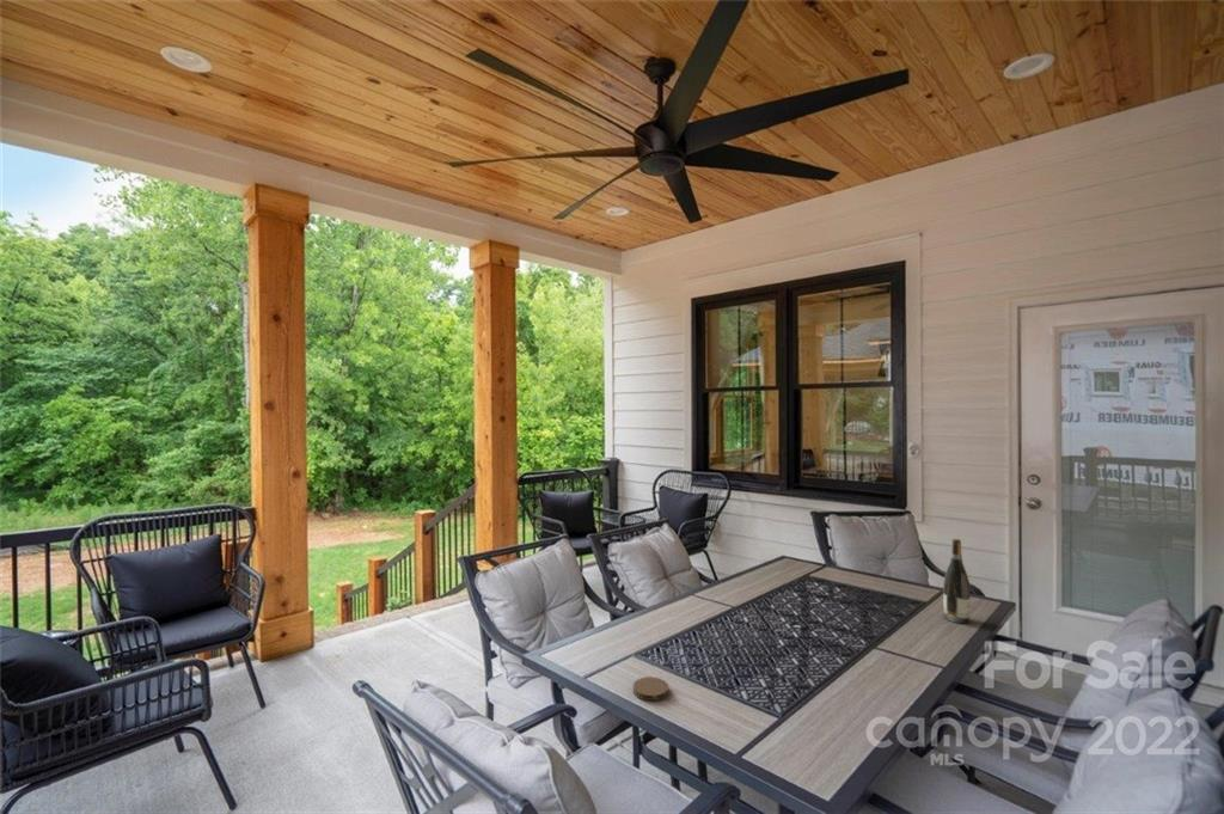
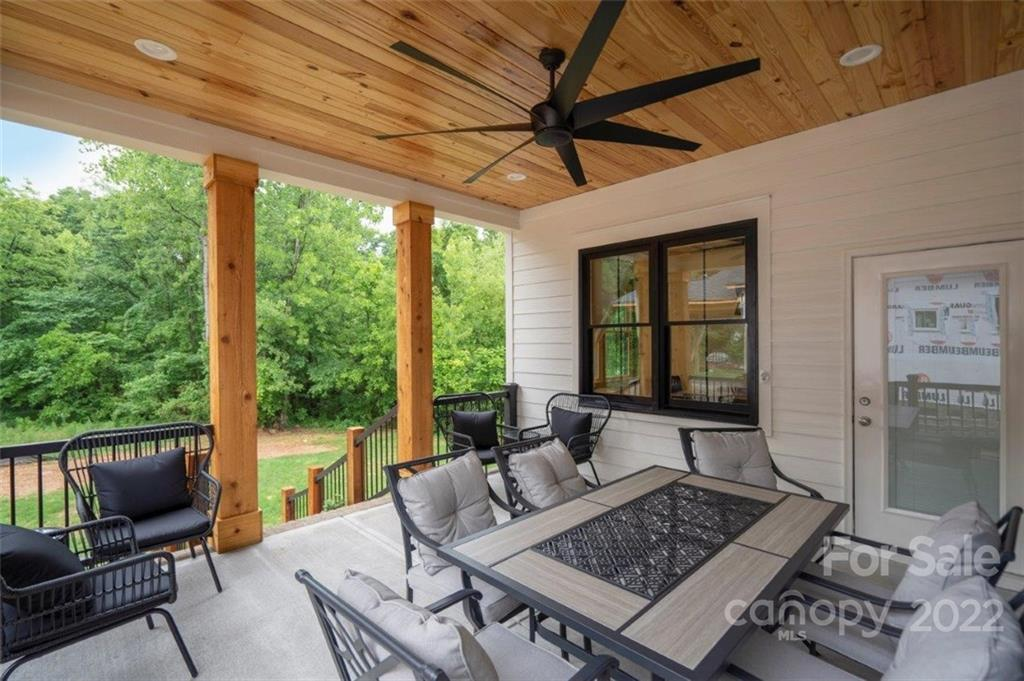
- coaster [632,675,669,702]
- wine bottle [942,538,972,625]
